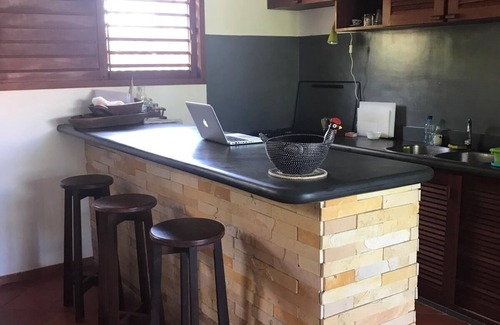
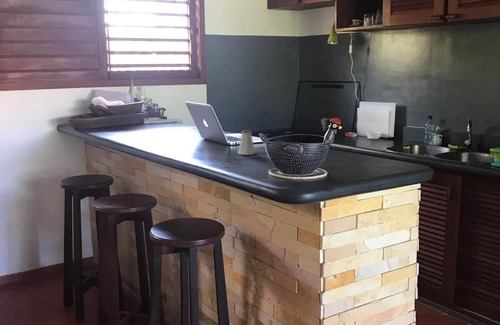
+ saltshaker [237,129,256,156]
